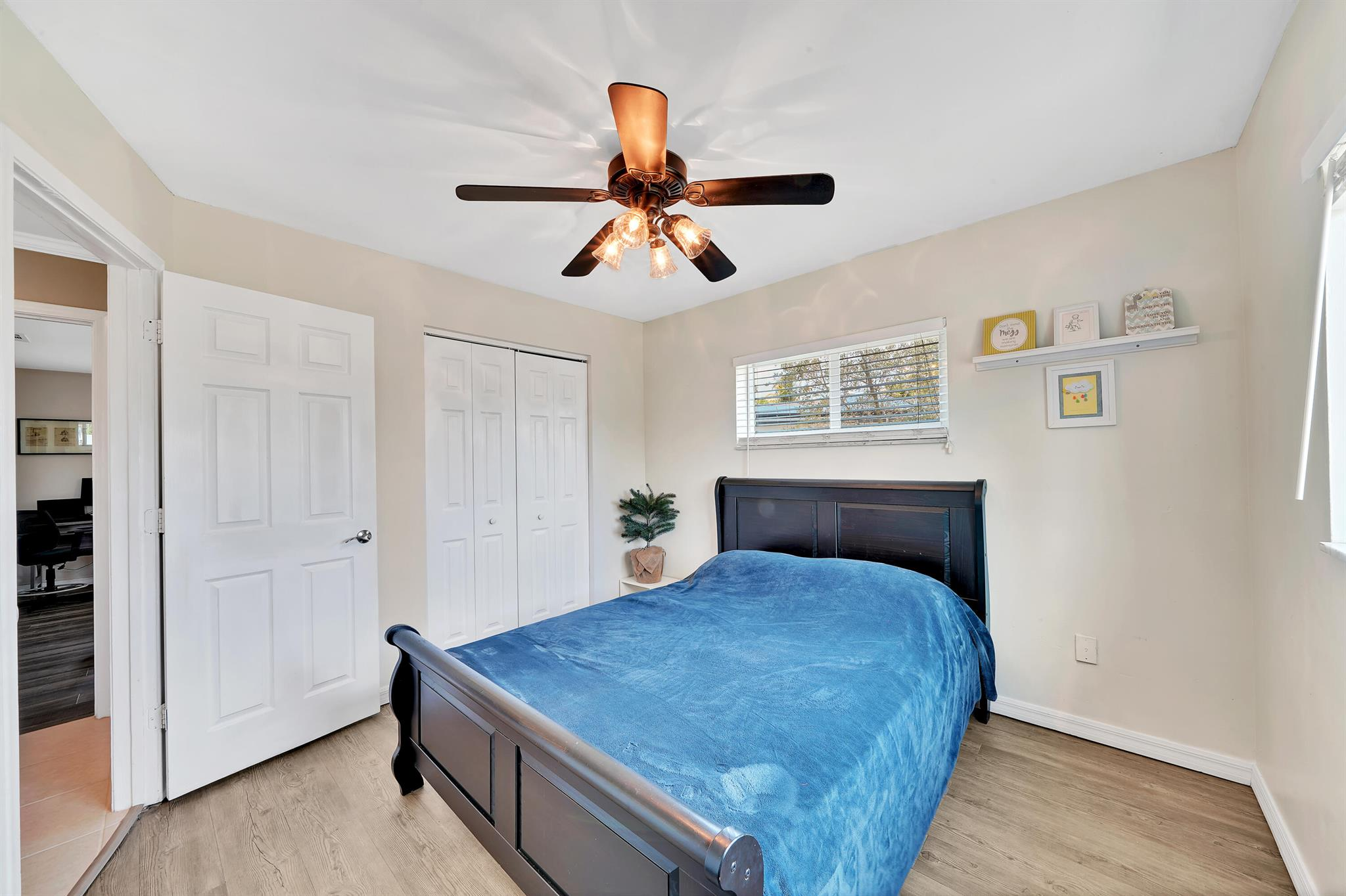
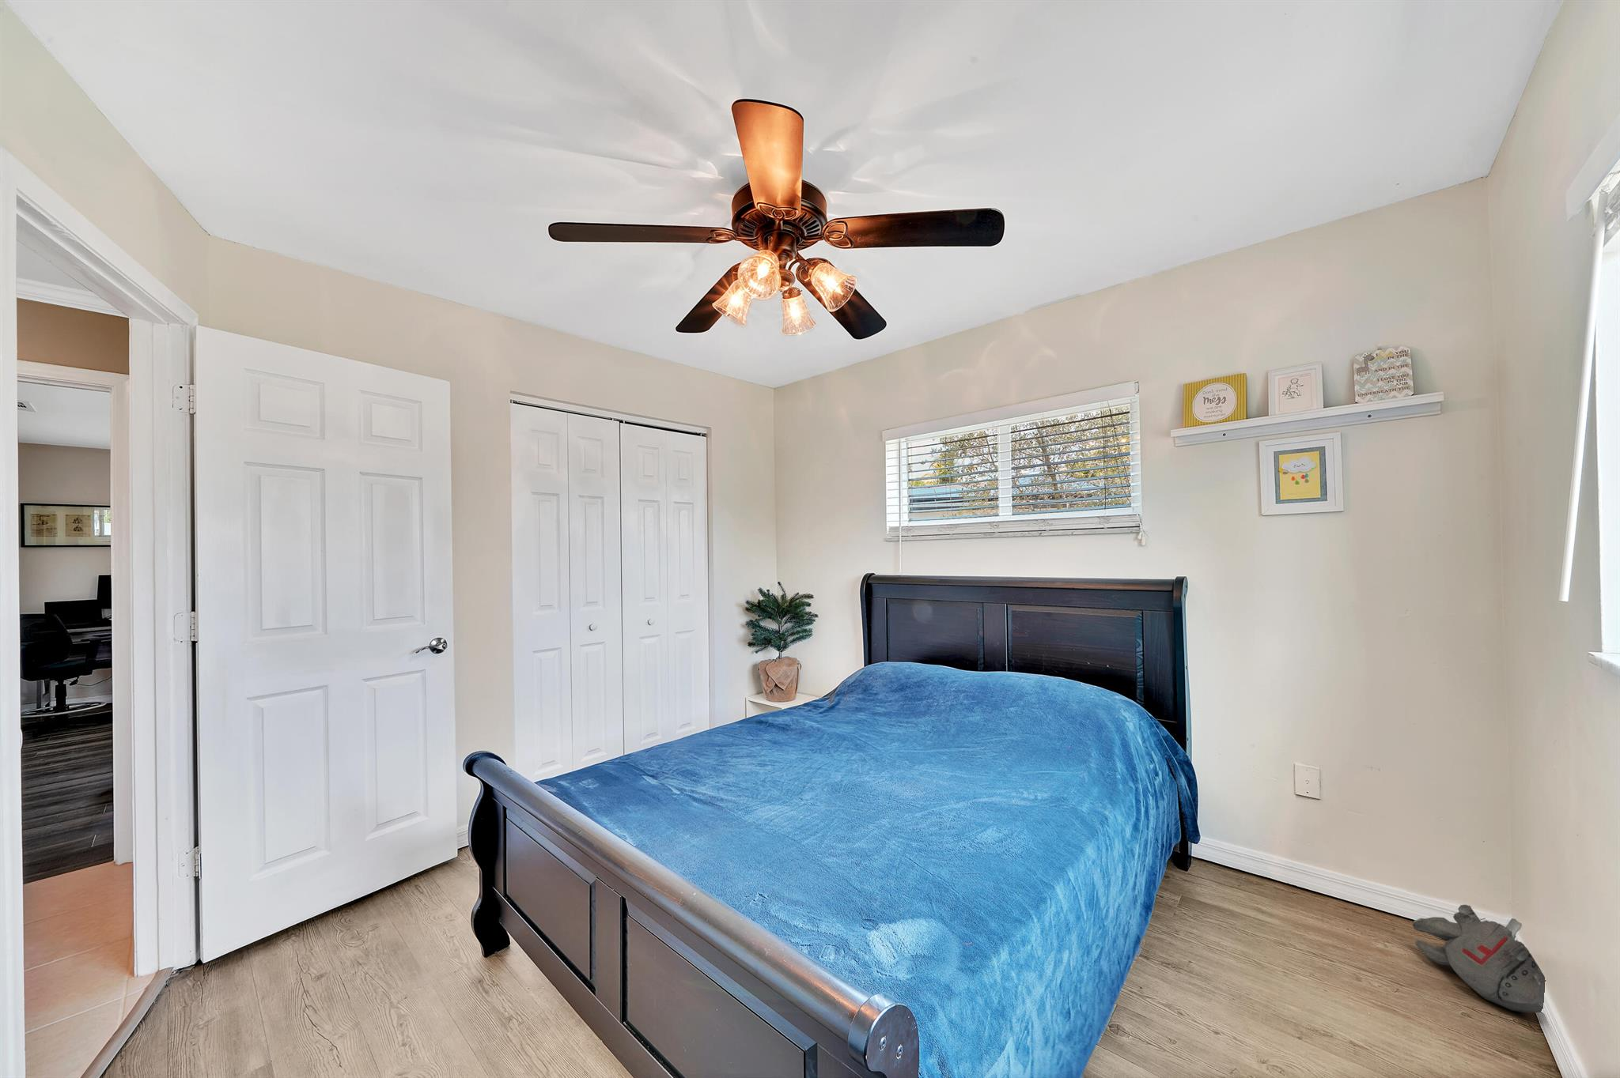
+ plush toy [1412,904,1545,1014]
